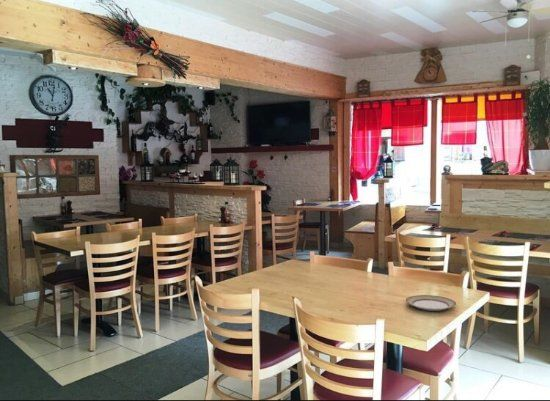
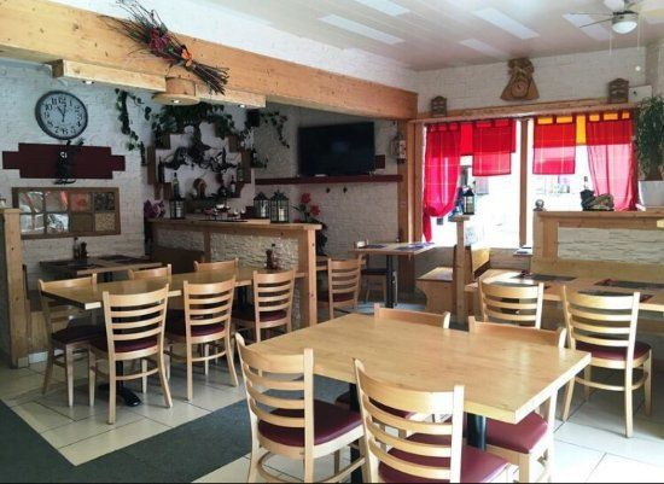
- plate [405,294,457,312]
